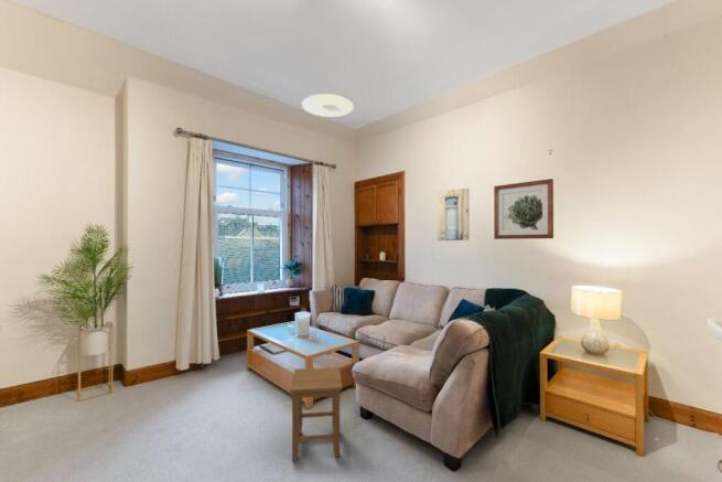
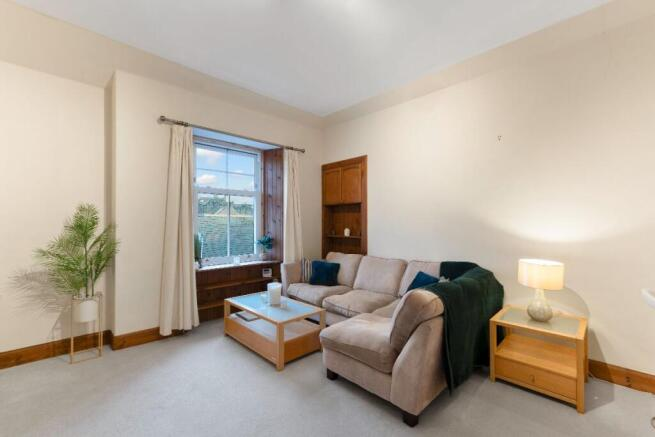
- ceiling light [301,93,355,118]
- wall art [437,188,470,242]
- stool [289,366,343,462]
- wall art [493,178,554,240]
